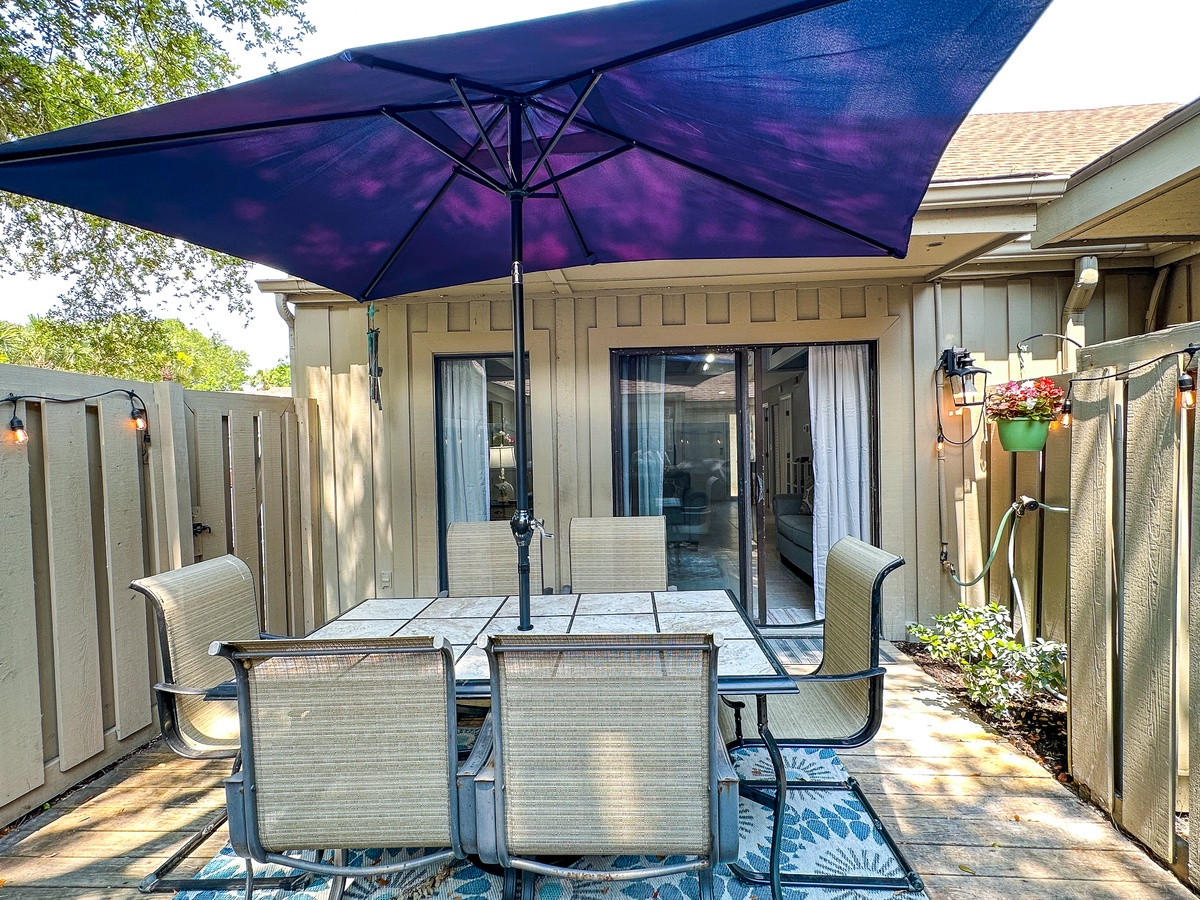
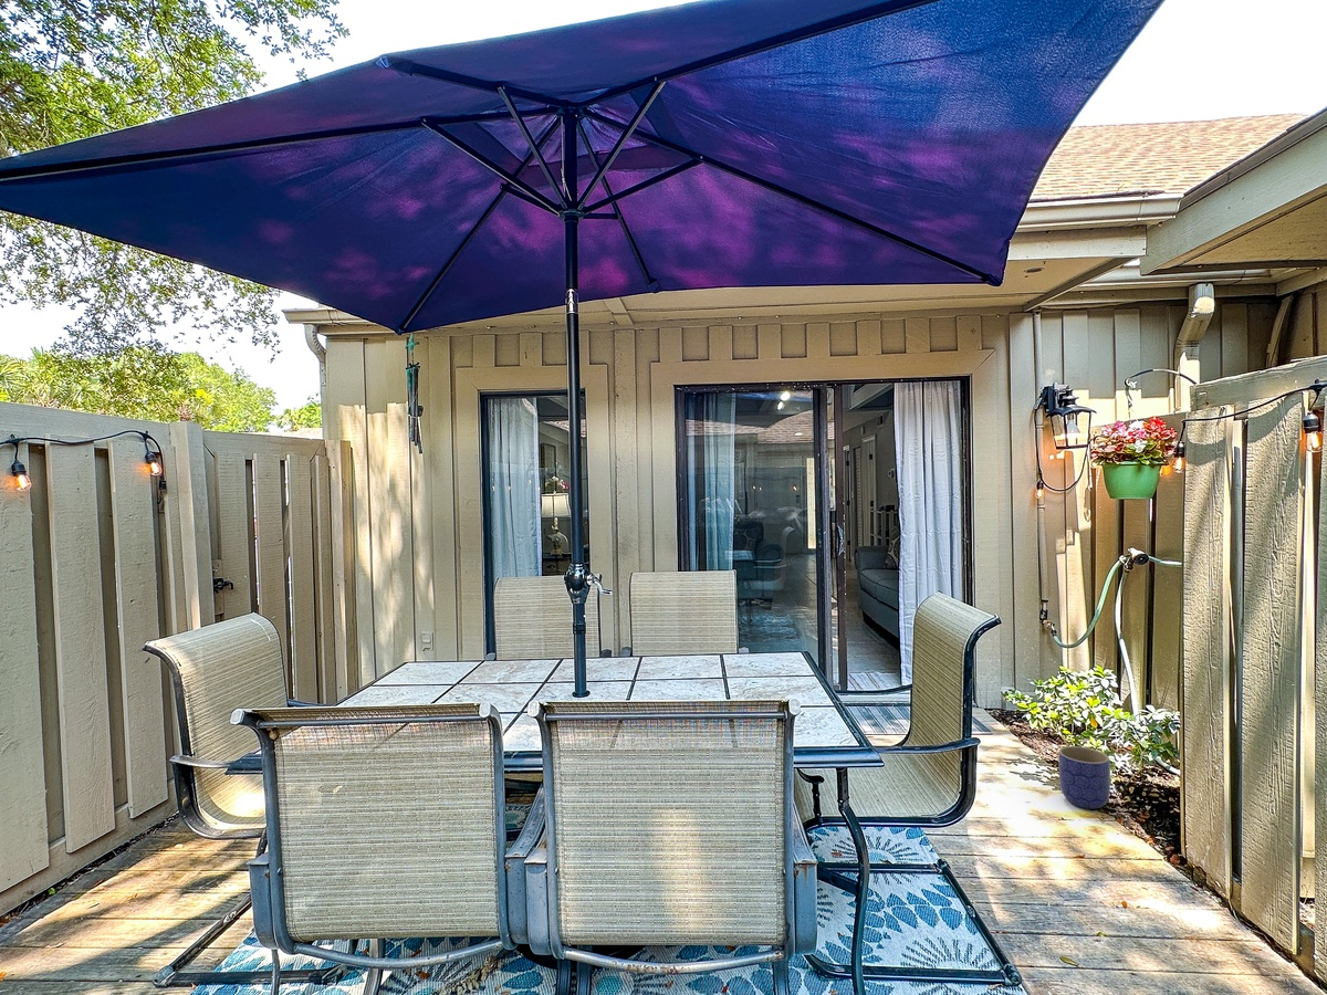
+ planter [1057,745,1111,810]
